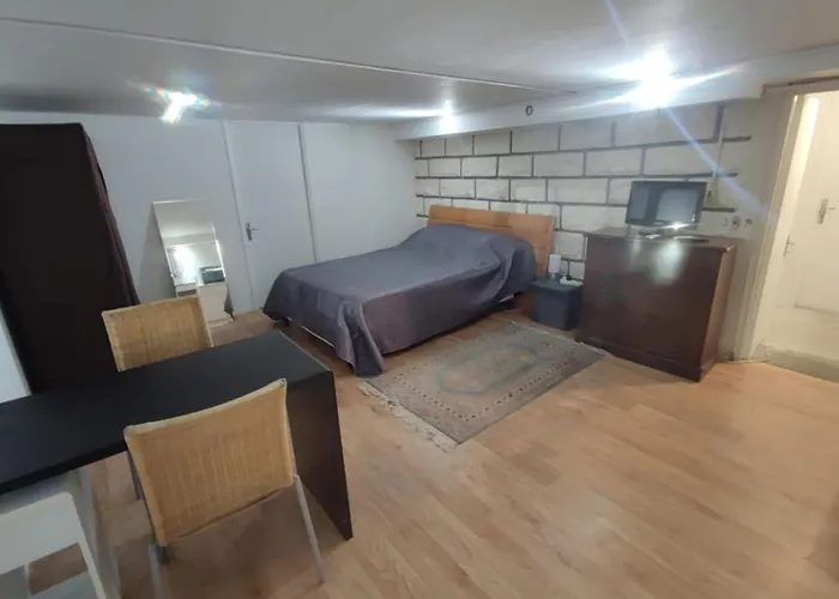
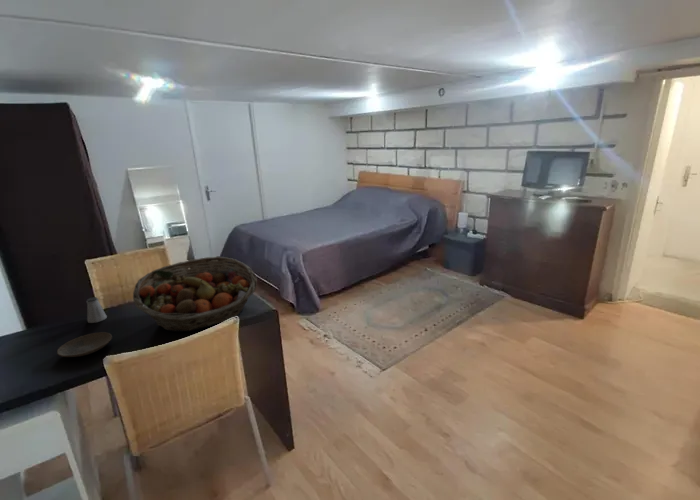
+ plate [56,331,113,358]
+ fruit basket [132,256,258,333]
+ saltshaker [85,296,108,324]
